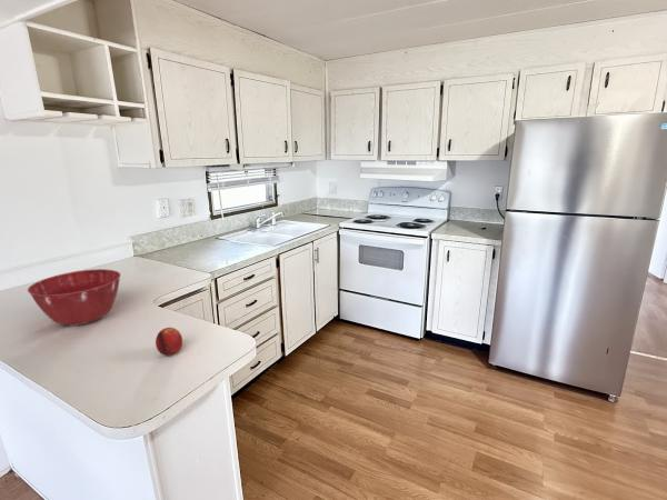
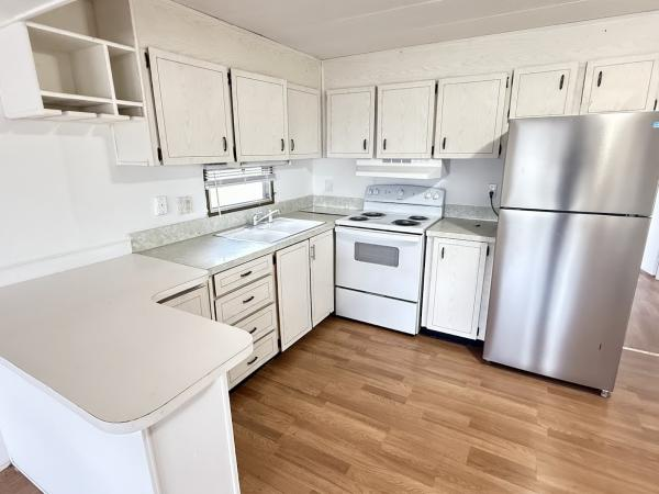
- fruit [155,327,183,357]
- mixing bowl [27,268,122,327]
